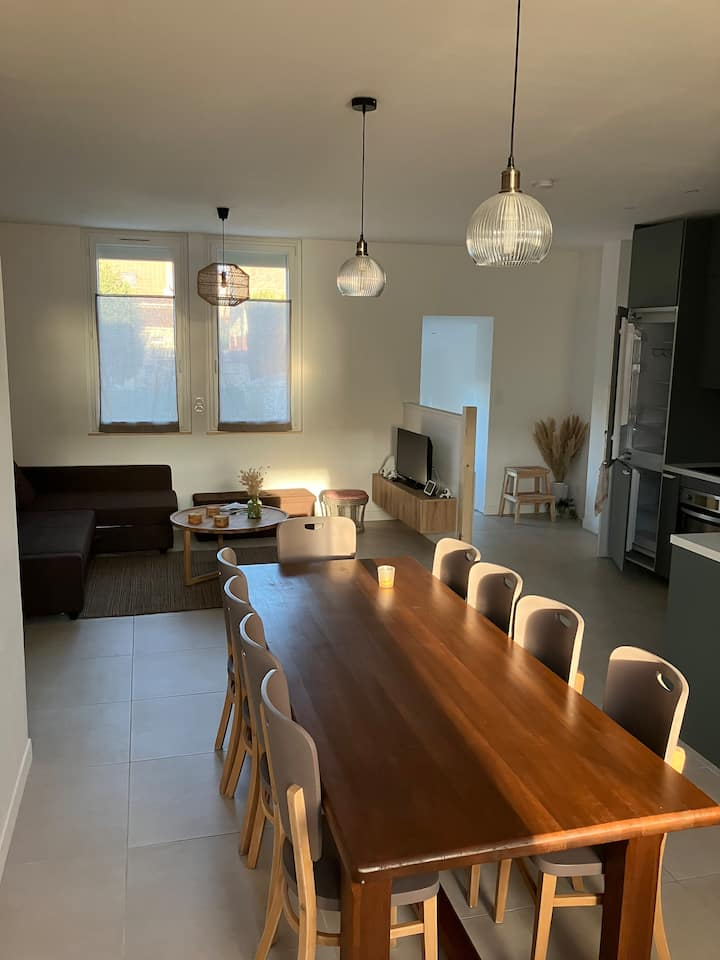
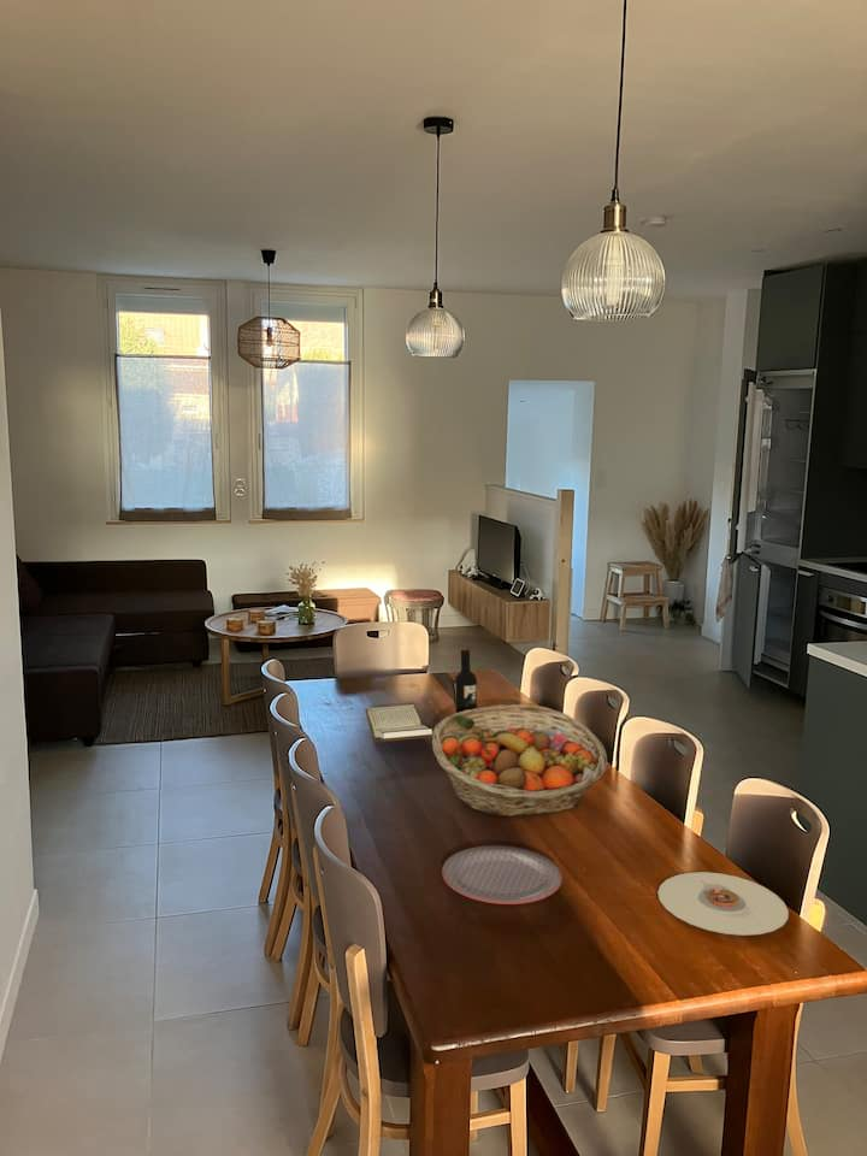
+ book [364,703,434,743]
+ plate [656,871,790,937]
+ fruit basket [431,703,608,819]
+ plate [441,844,564,906]
+ wine bottle [454,647,478,714]
